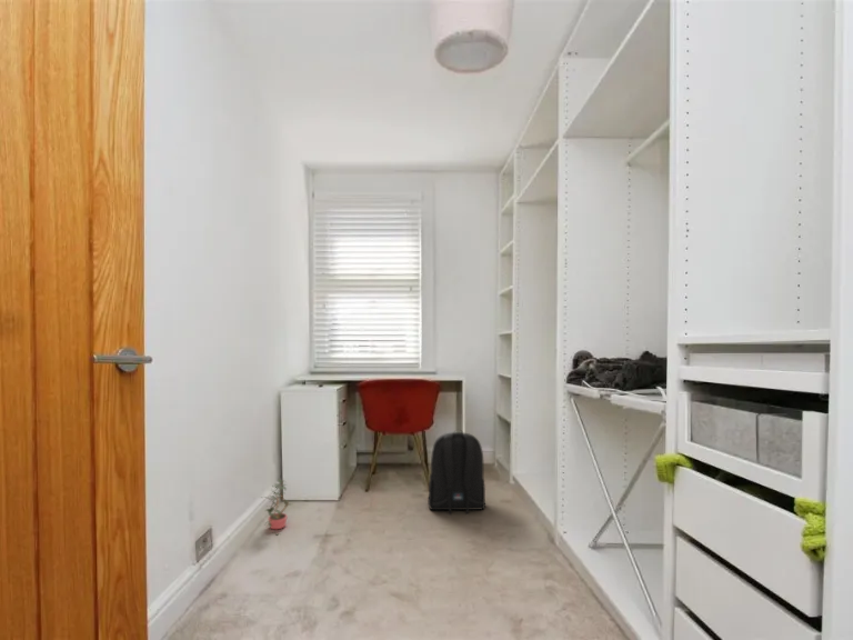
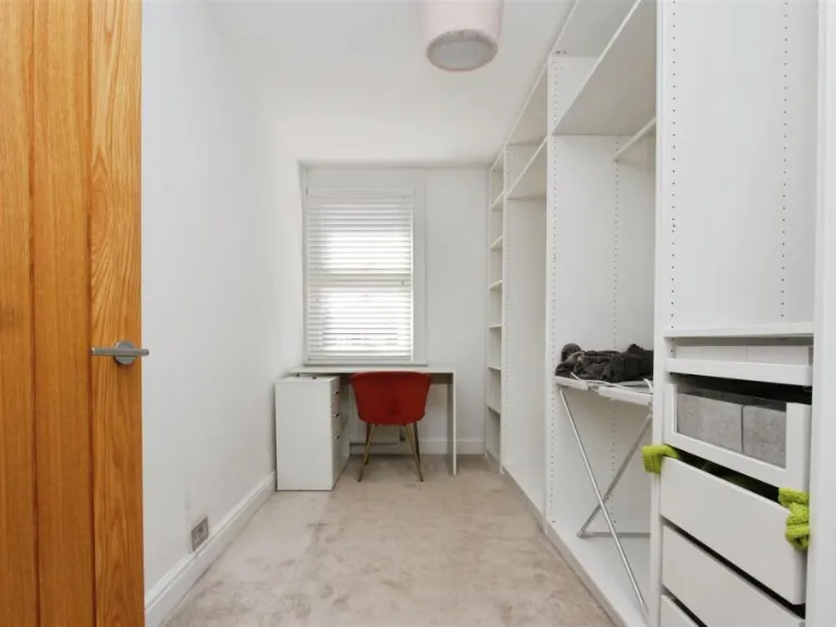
- potted plant [261,478,293,537]
- backpack [426,428,486,516]
